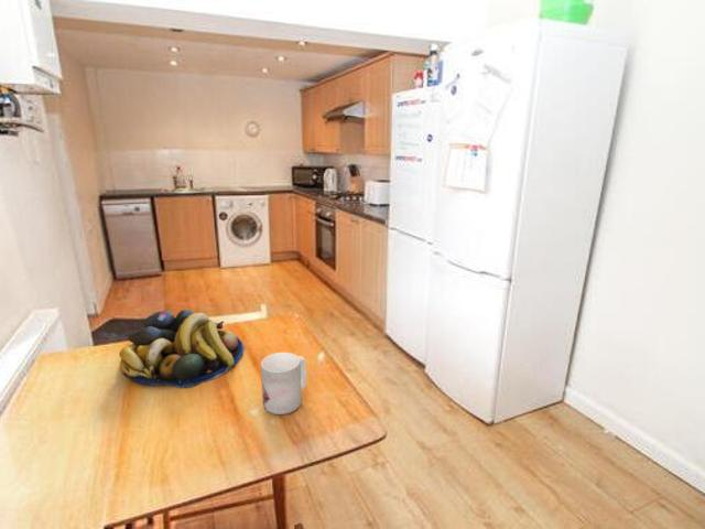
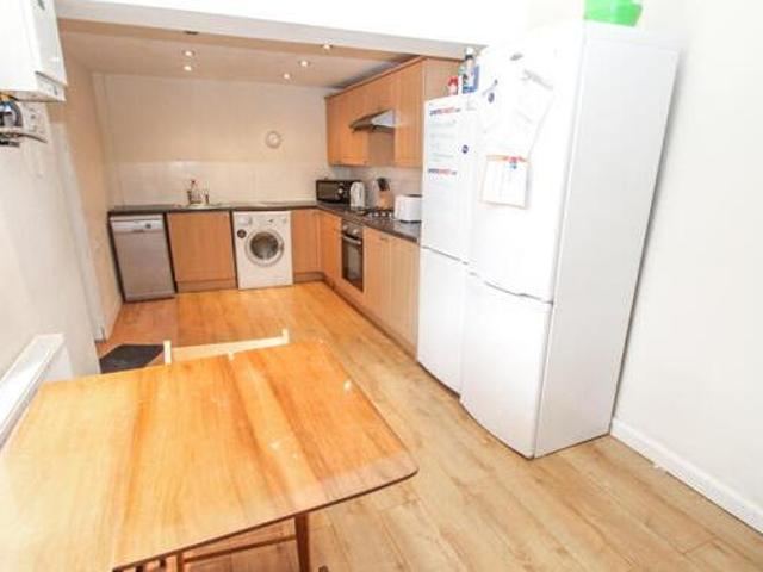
- fruit bowl [118,309,245,390]
- mug [260,352,307,415]
